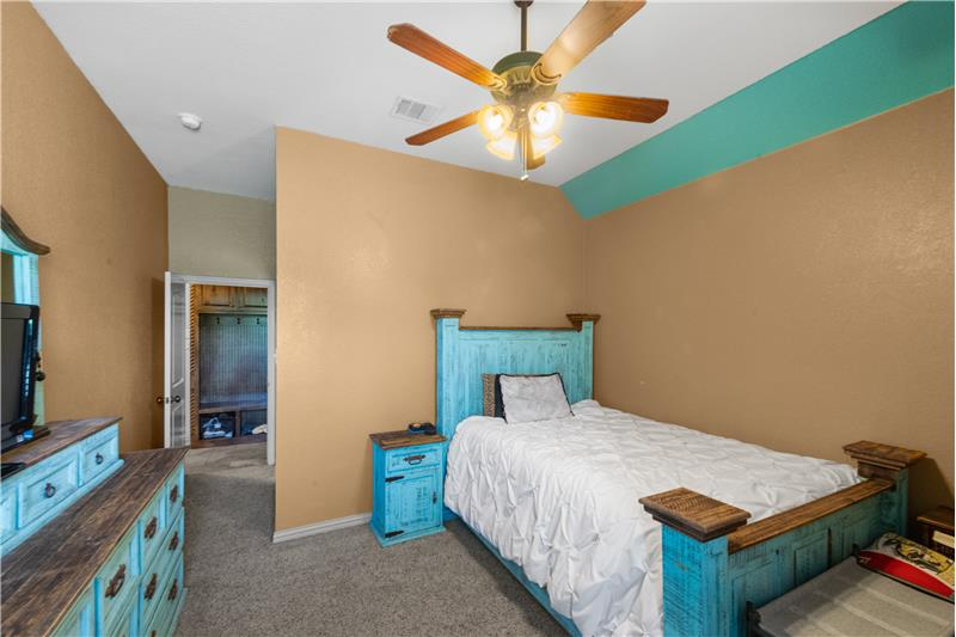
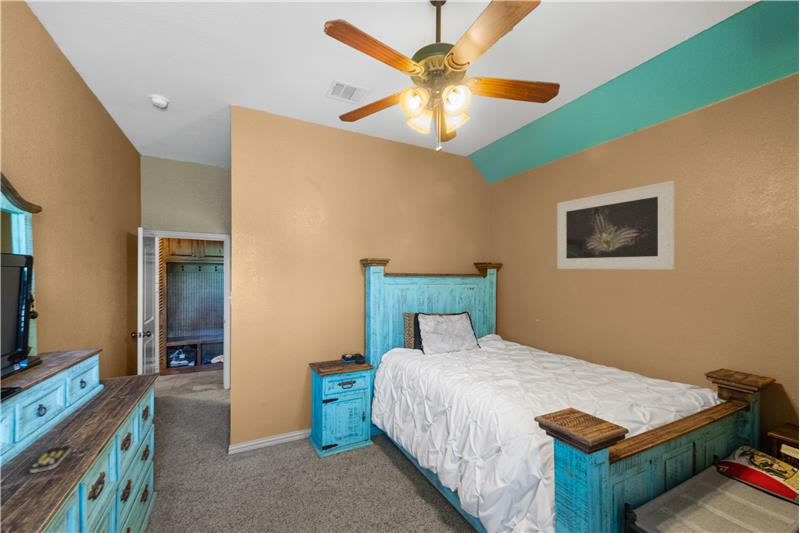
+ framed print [556,180,675,270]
+ remote control [29,445,72,474]
